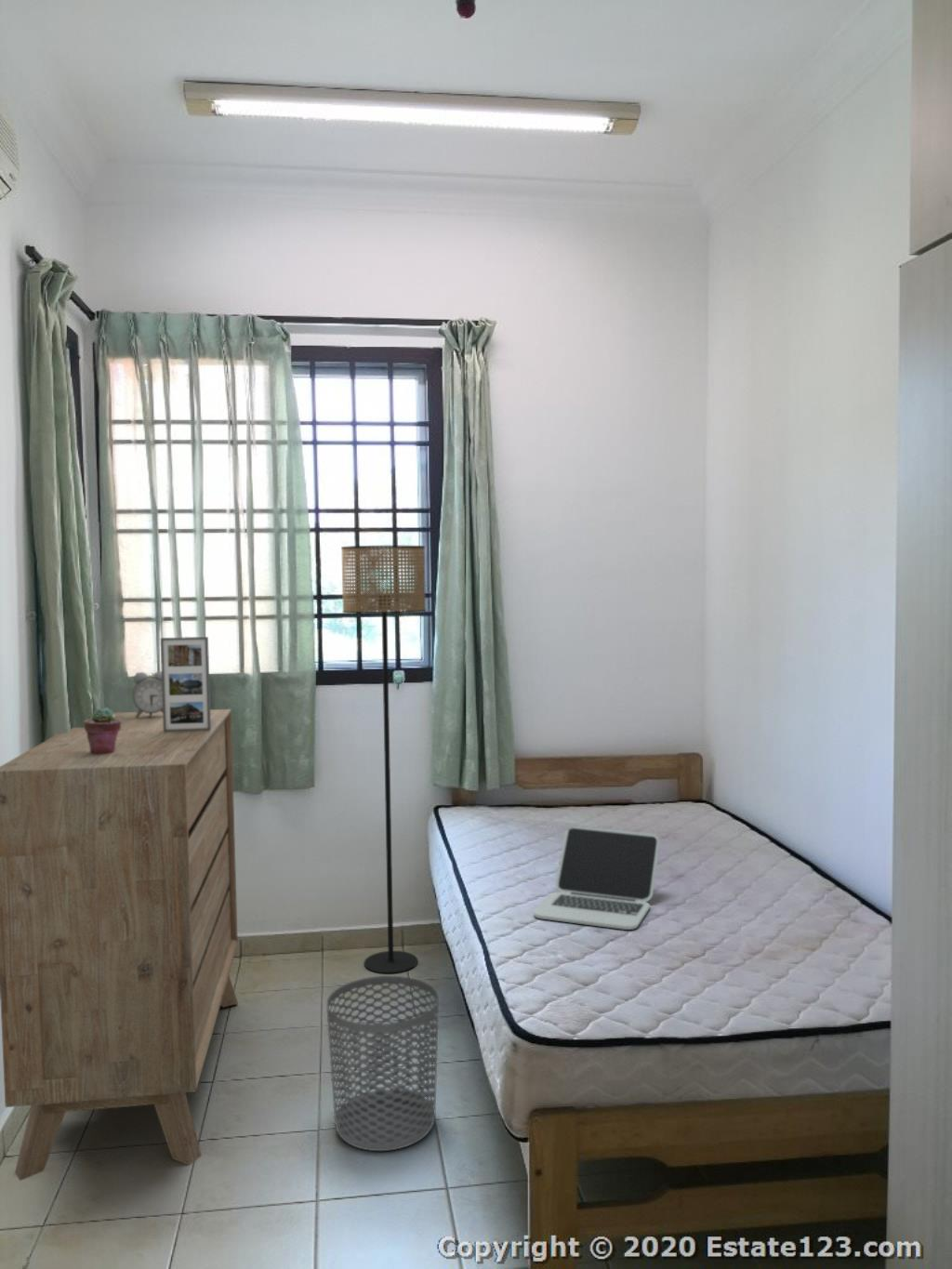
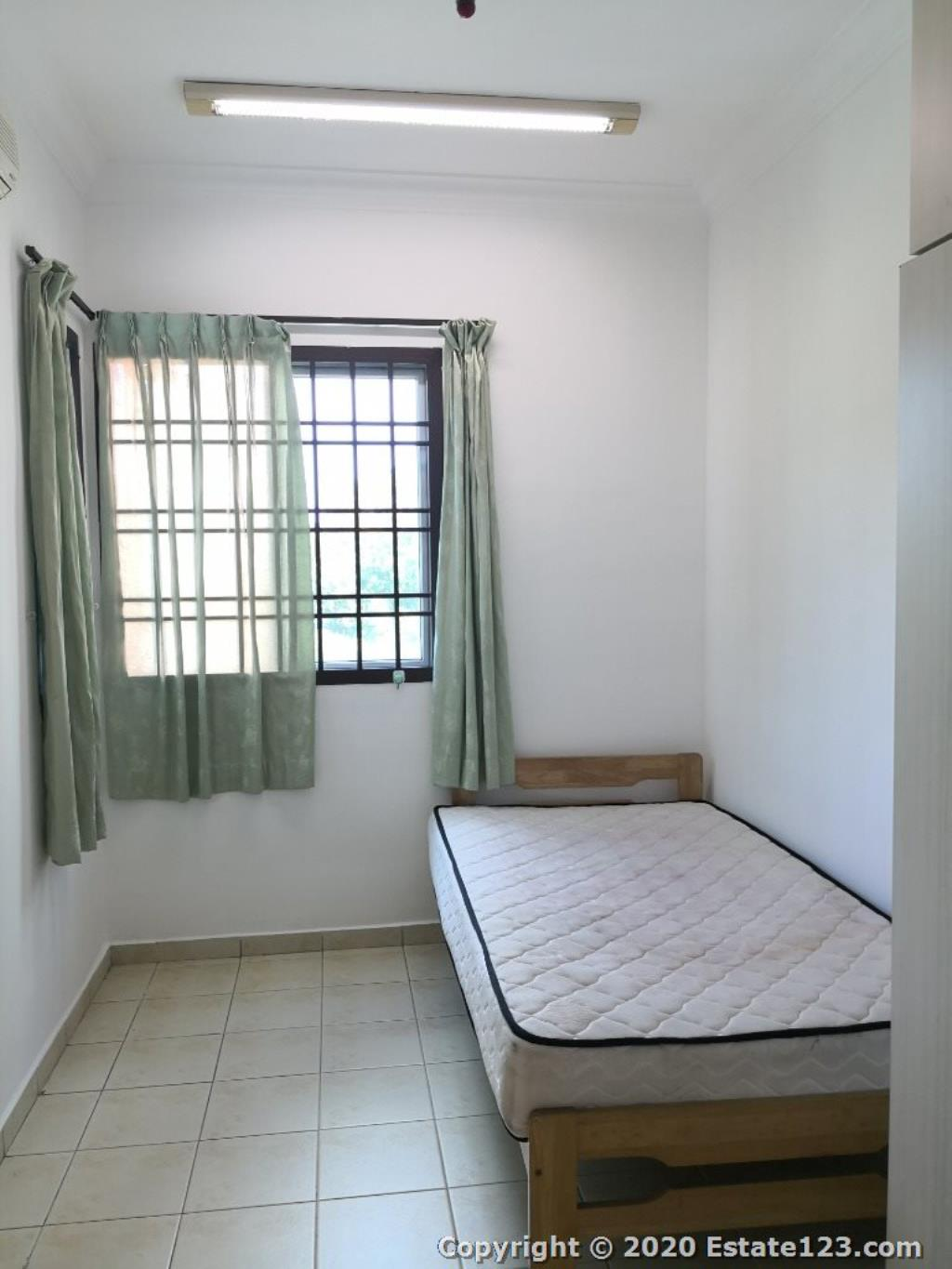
- waste bin [326,975,440,1152]
- alarm clock [131,670,163,719]
- floor lamp [340,545,427,974]
- potted succulent [84,707,121,754]
- dresser [0,708,239,1182]
- photo frame [160,636,211,732]
- laptop [533,826,660,931]
